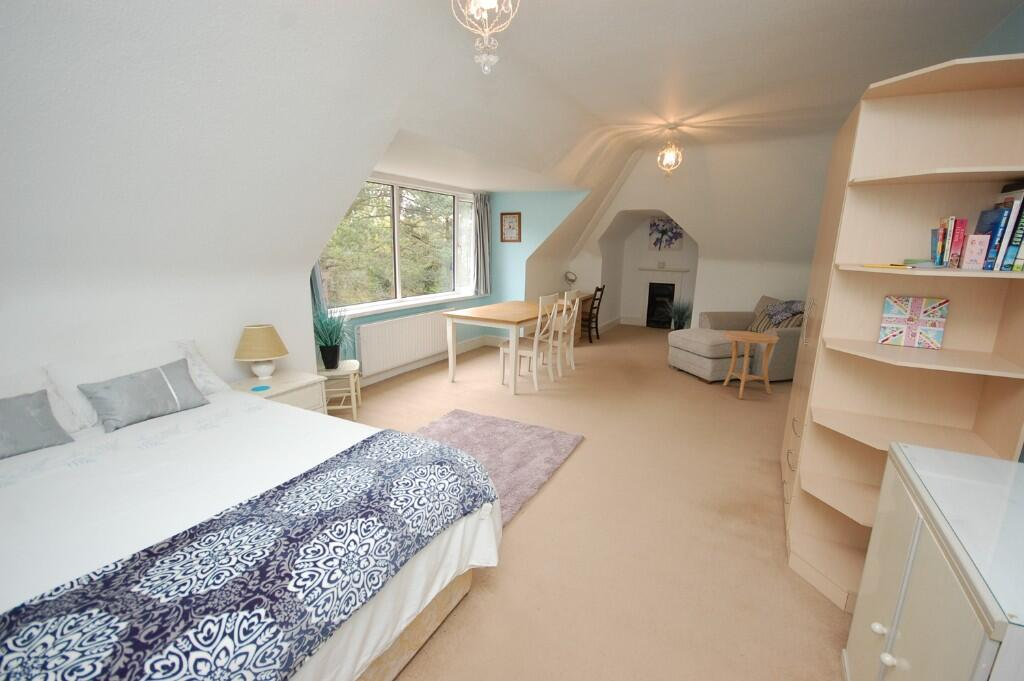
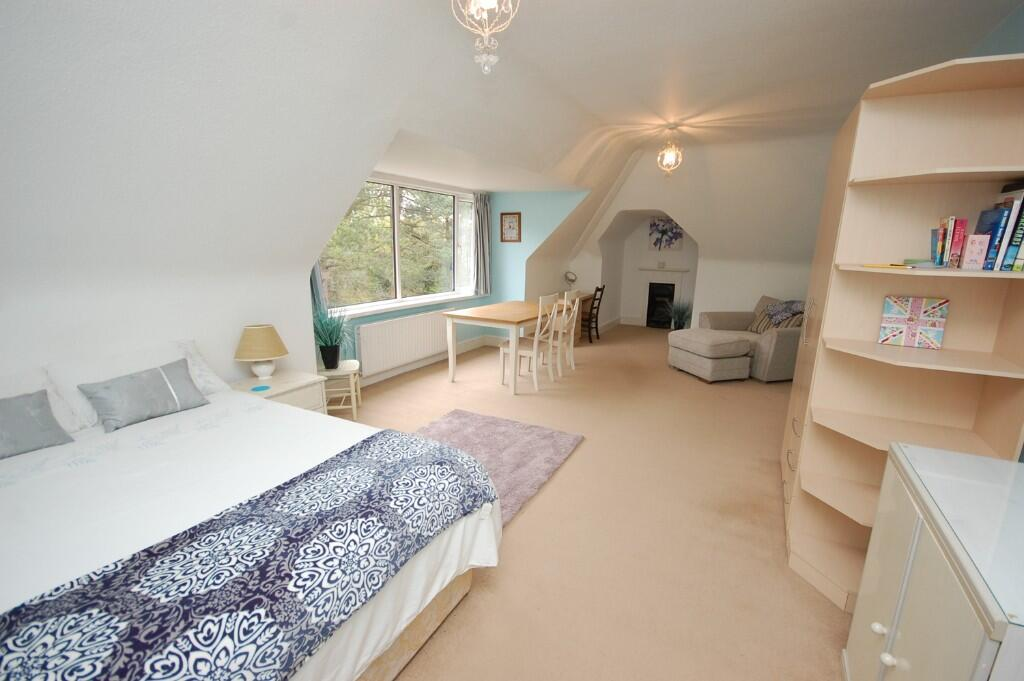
- side table [722,330,780,400]
